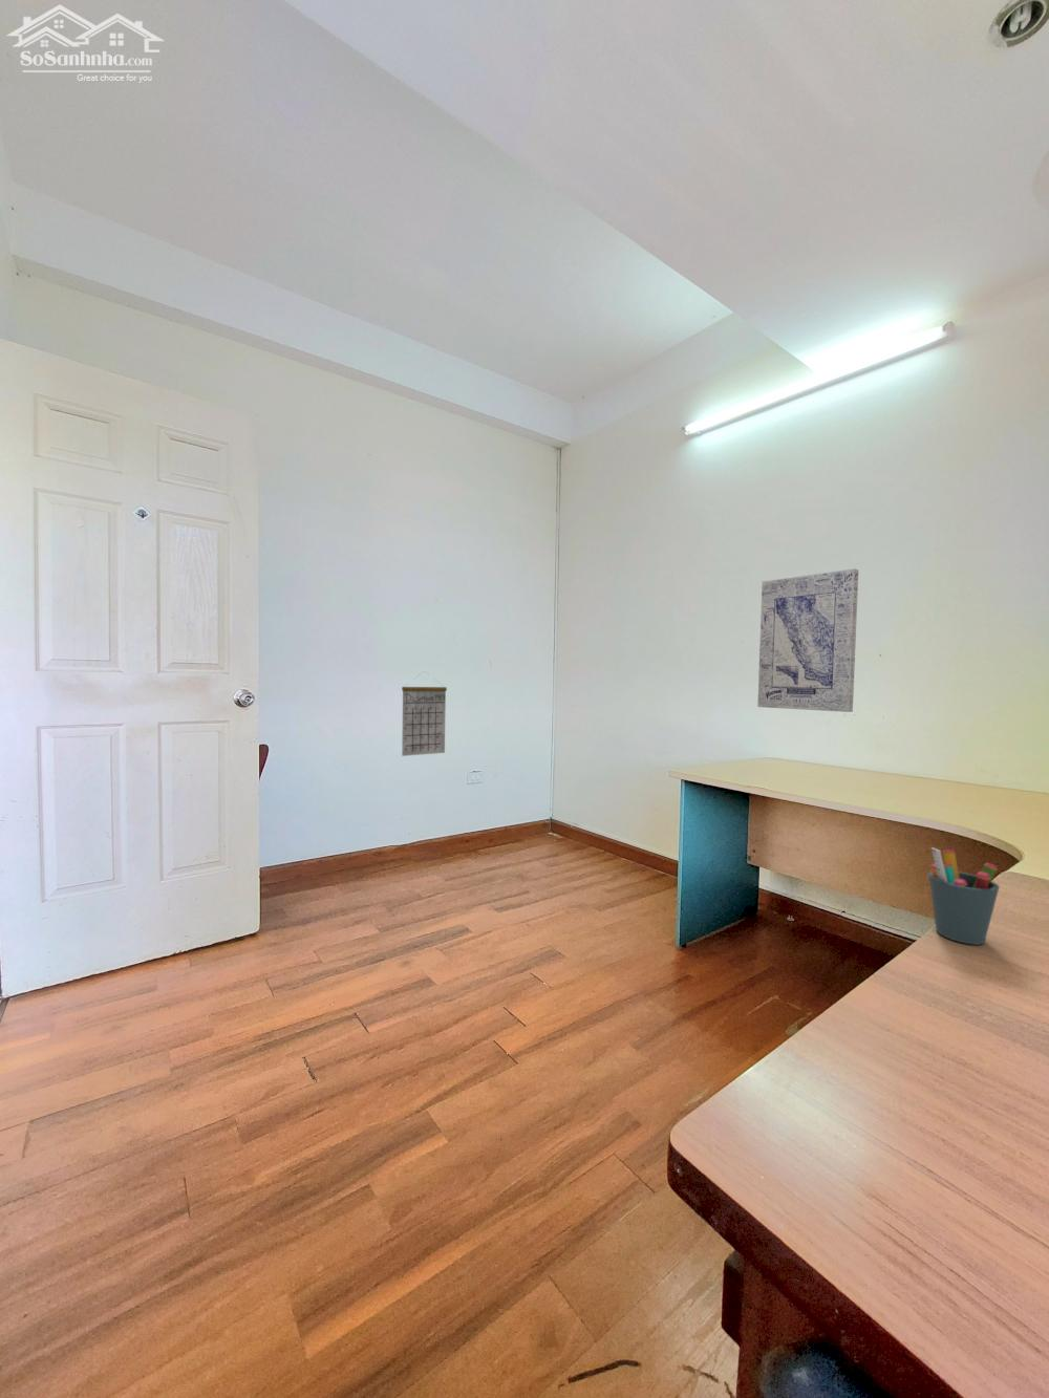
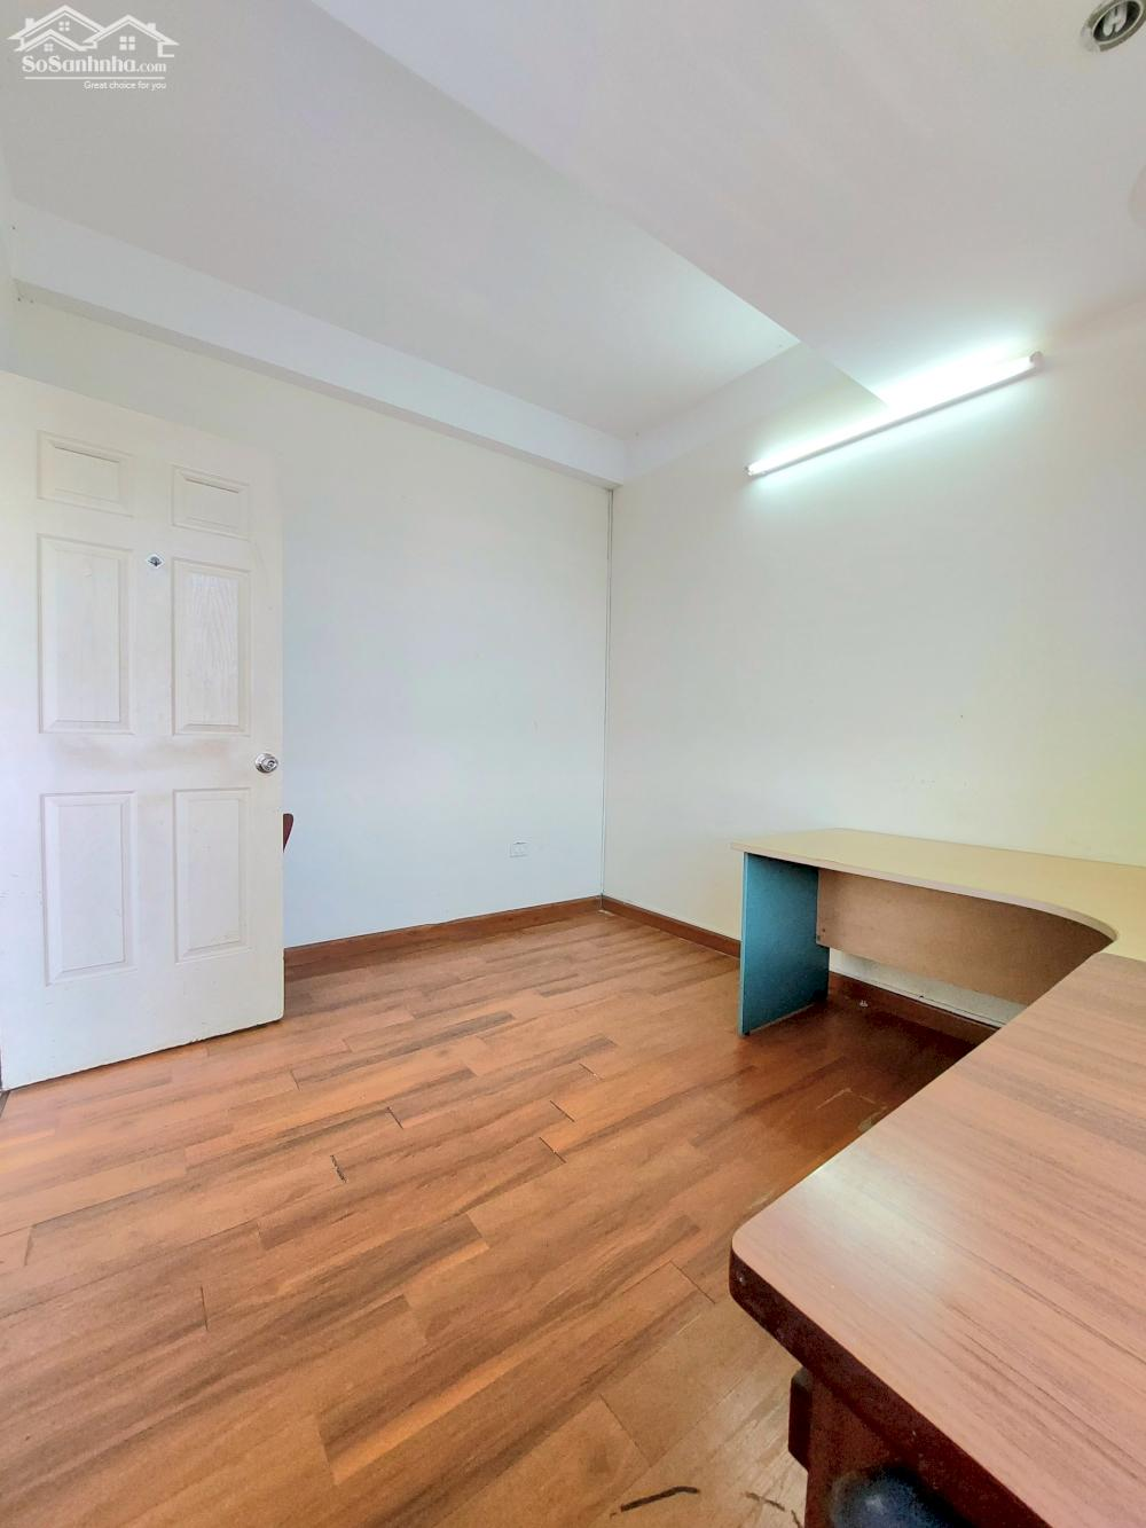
- pen holder [928,846,1001,946]
- wall art [756,567,859,713]
- calendar [401,670,448,757]
